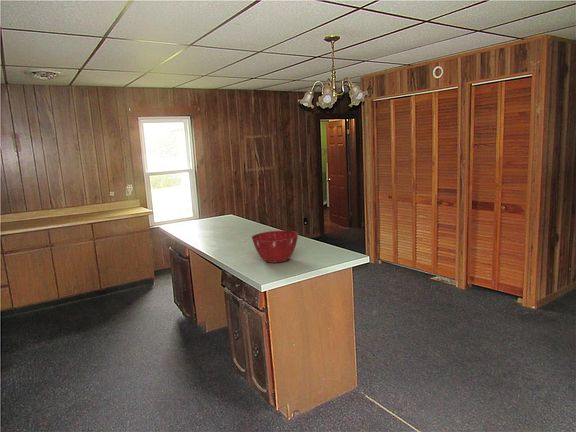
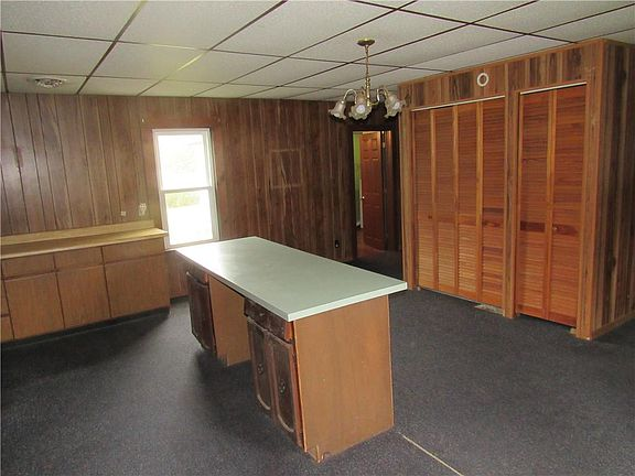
- mixing bowl [250,230,299,264]
